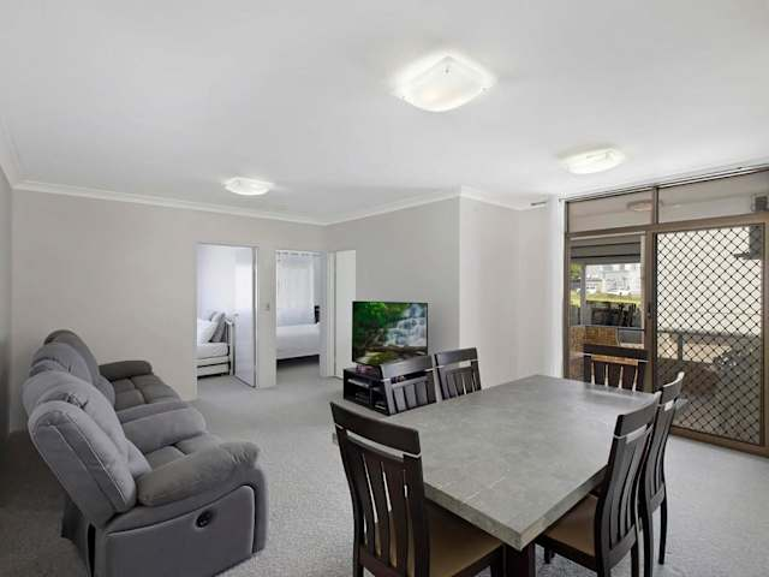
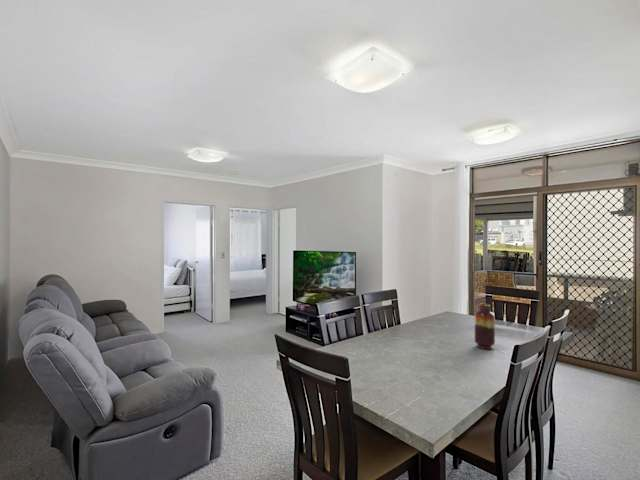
+ vase [474,303,496,350]
